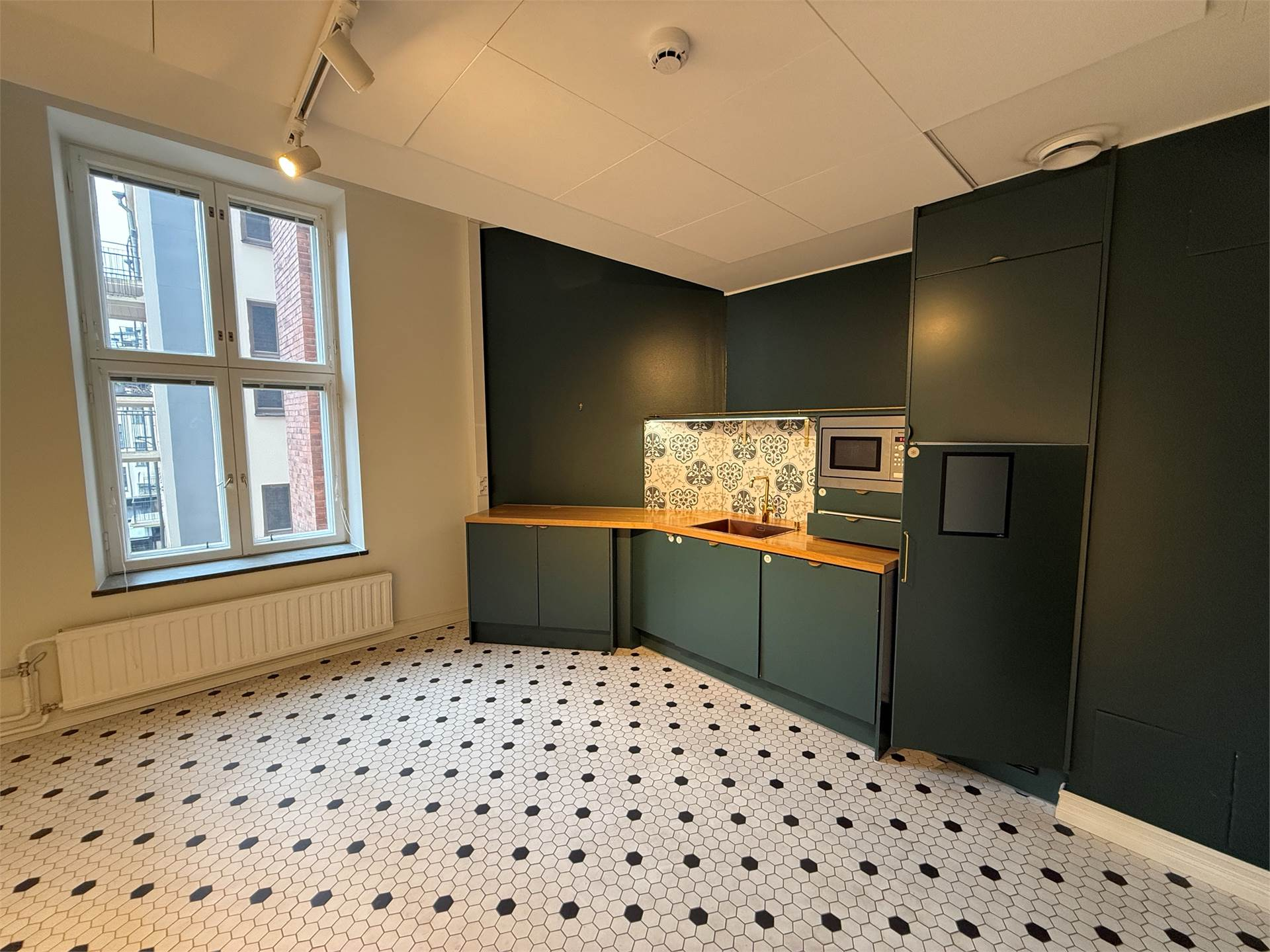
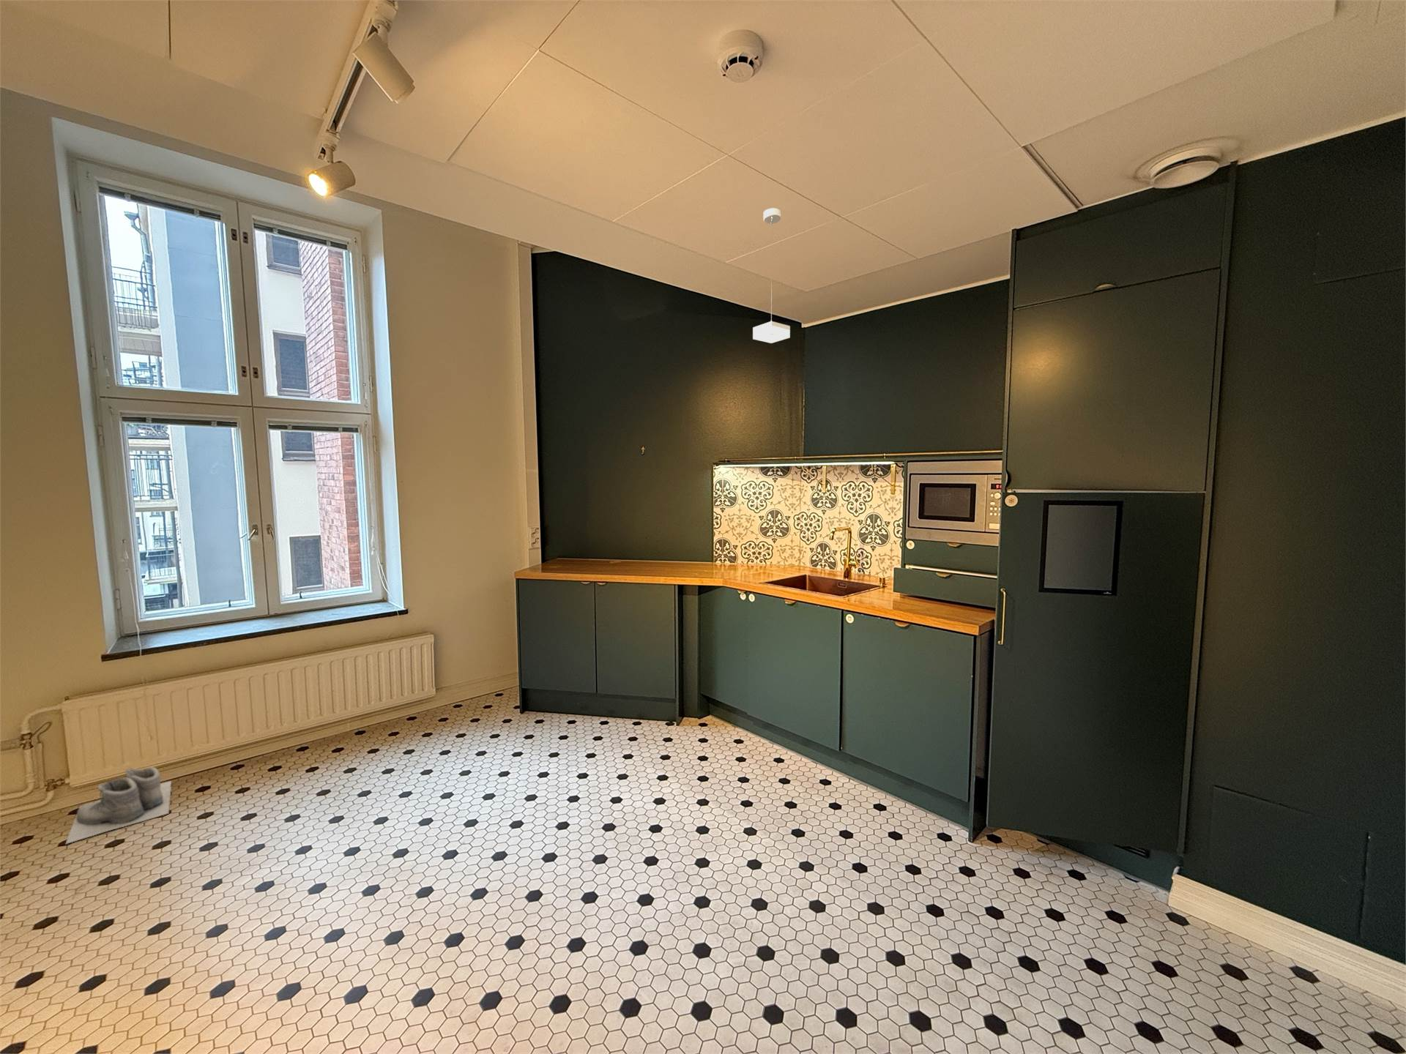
+ boots [64,766,172,846]
+ pendant lamp [752,208,790,344]
